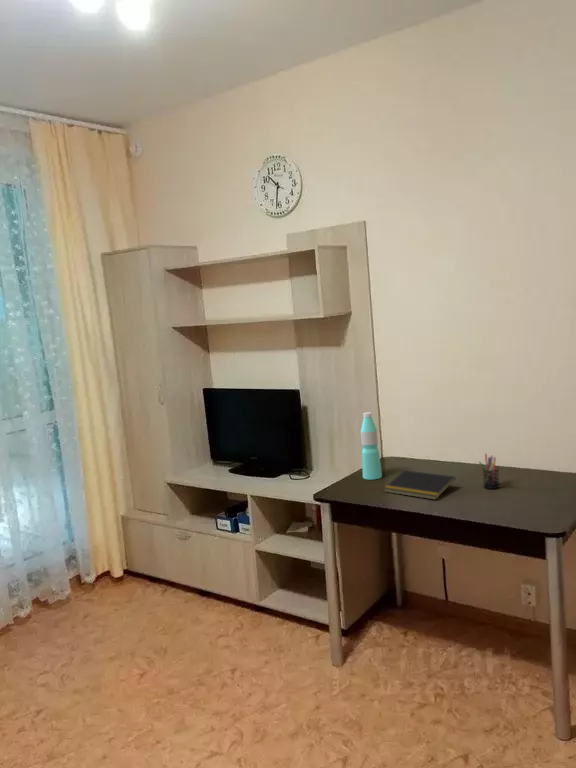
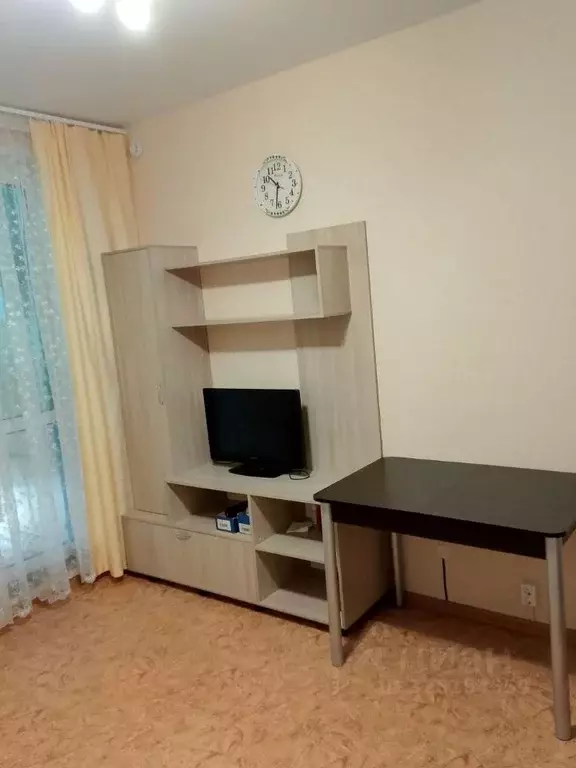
- pen holder [478,453,501,490]
- water bottle [360,411,383,481]
- notepad [382,469,456,501]
